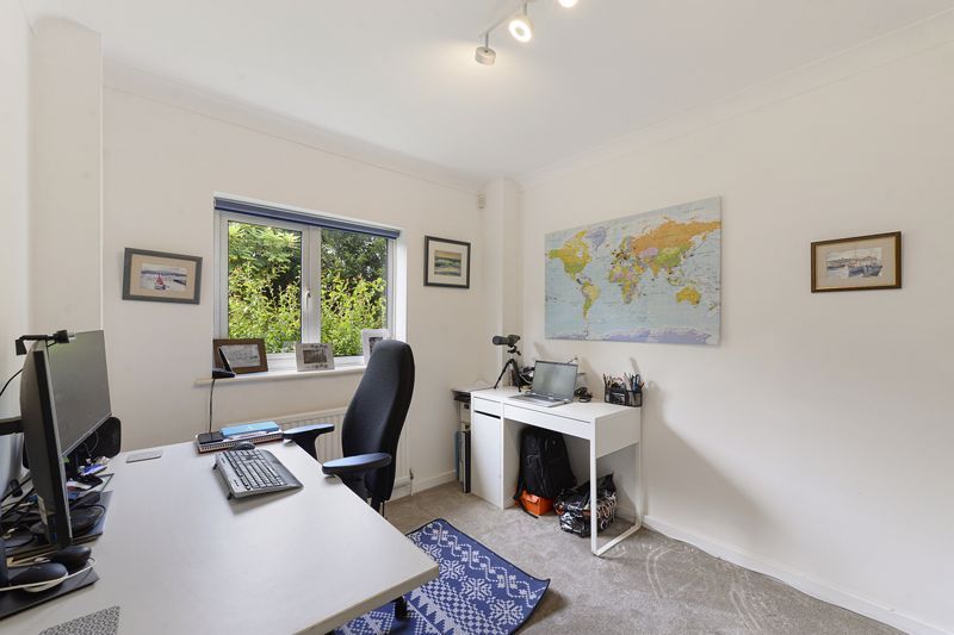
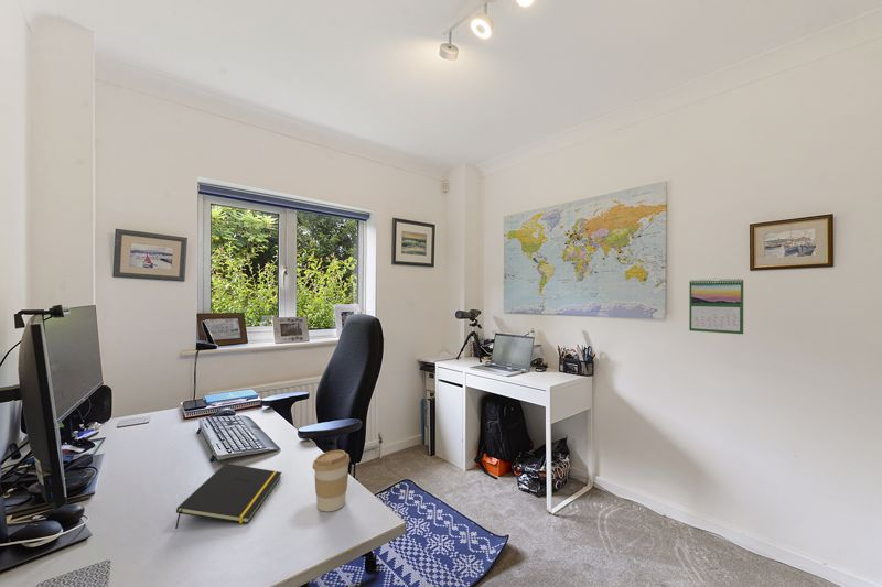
+ coffee cup [312,449,351,513]
+ calendar [688,278,744,335]
+ notepad [174,463,282,530]
